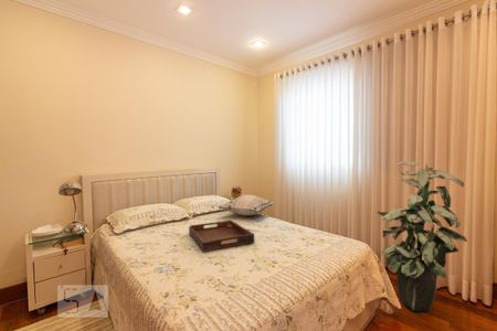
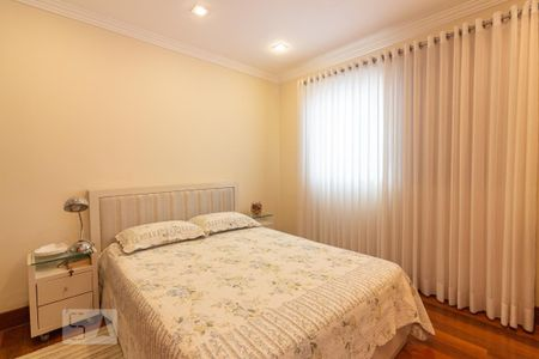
- decorative pillow [218,194,276,217]
- indoor plant [376,160,468,312]
- serving tray [188,220,255,253]
